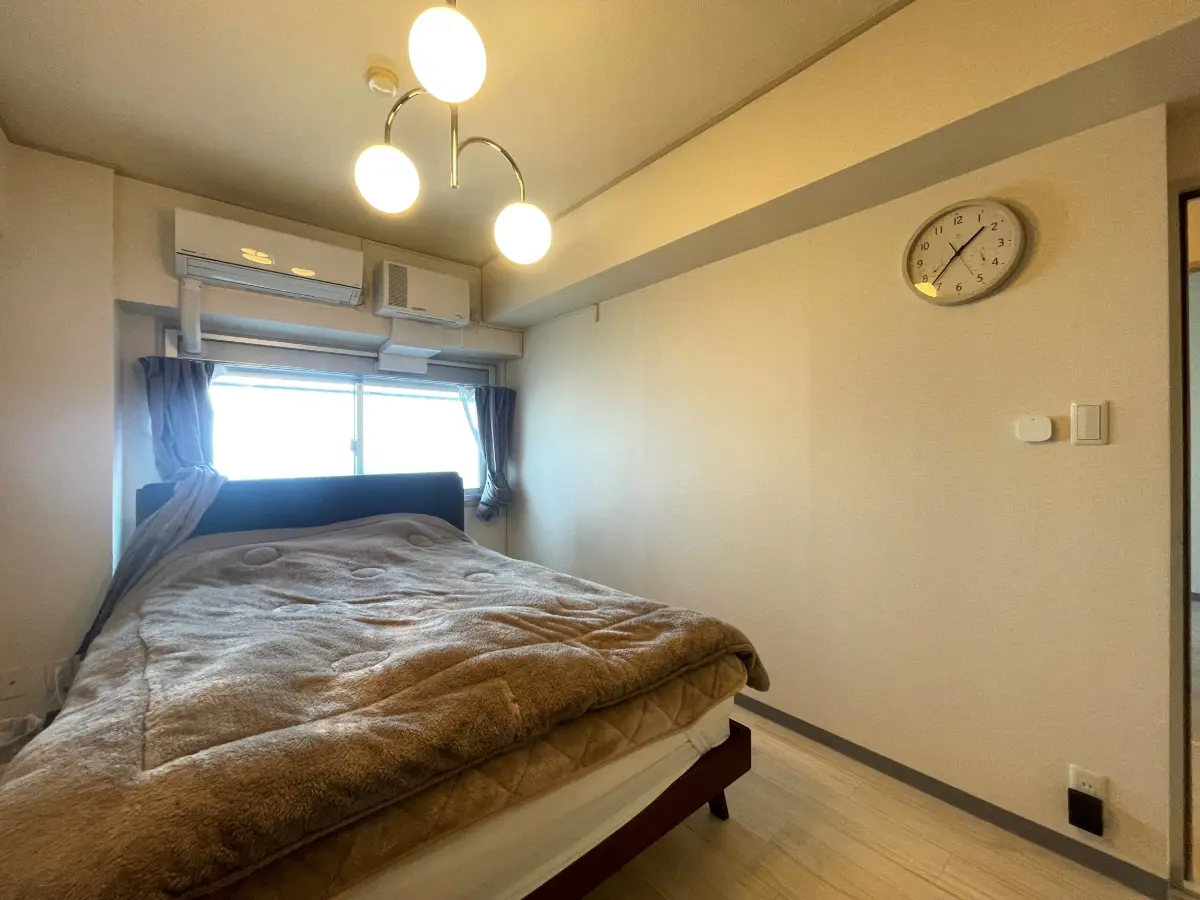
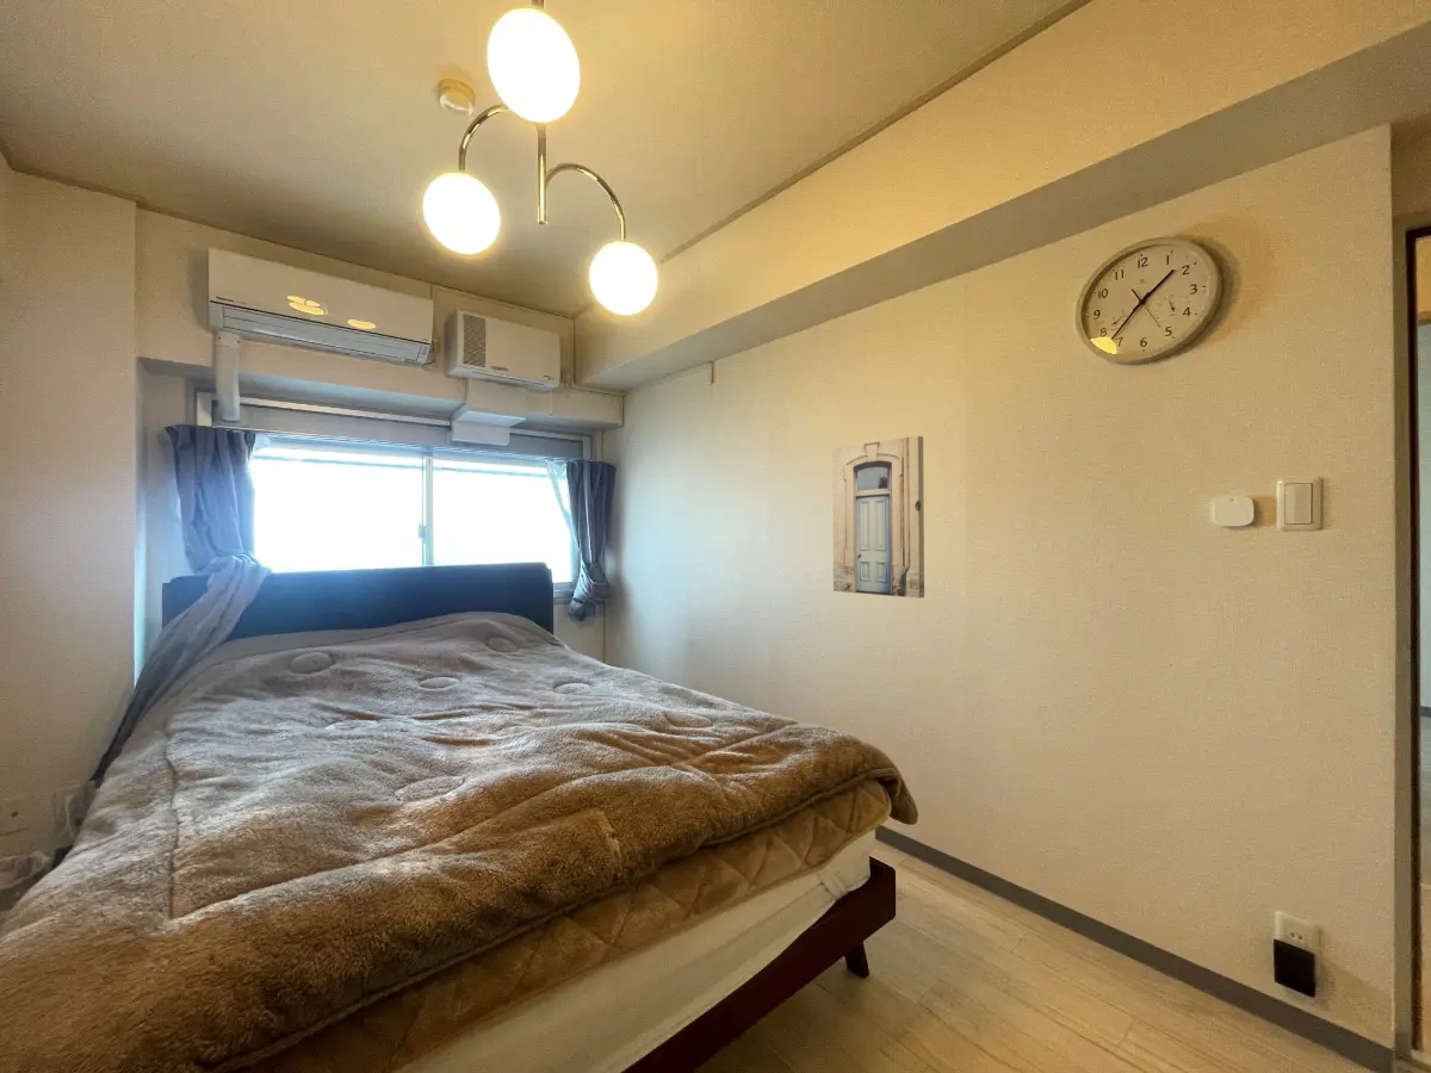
+ wall art [831,435,925,600]
